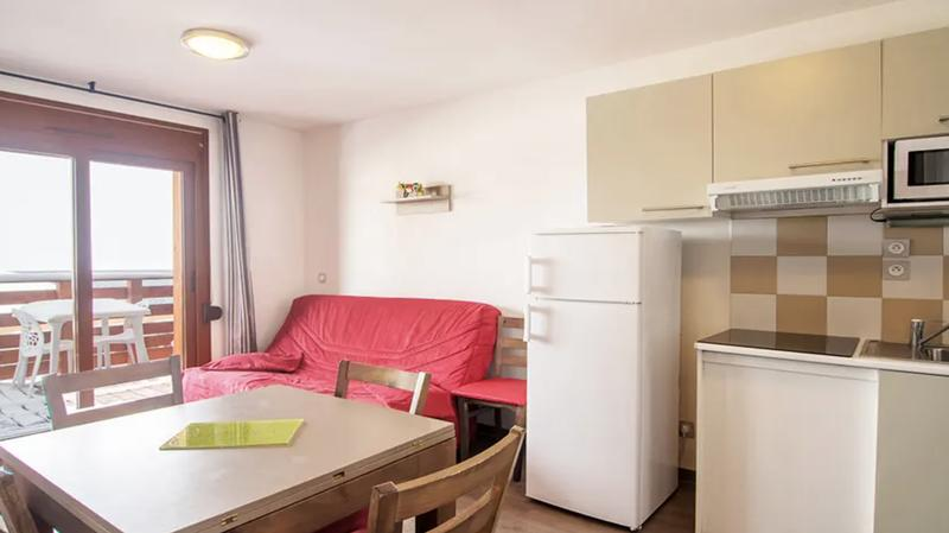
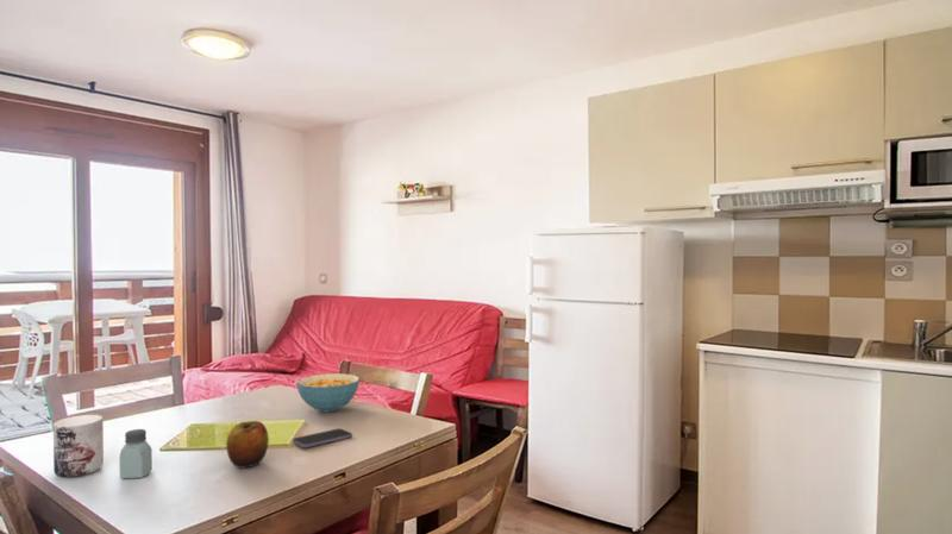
+ cereal bowl [296,372,361,413]
+ smartphone [292,427,353,448]
+ saltshaker [118,428,154,479]
+ apple [225,420,270,469]
+ mug [52,414,105,478]
